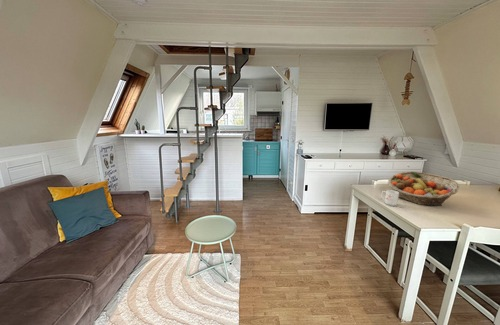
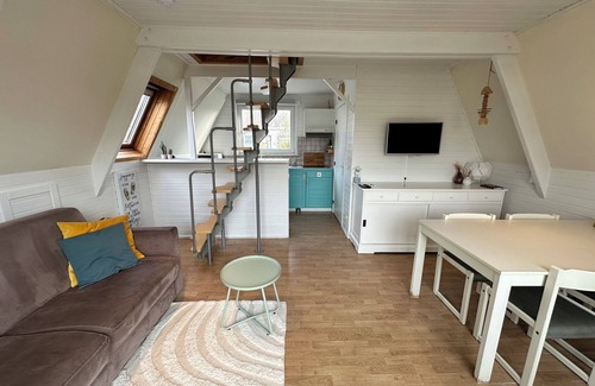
- mug [381,189,399,207]
- fruit basket [387,171,460,207]
